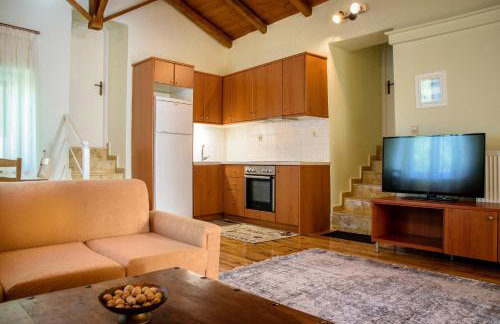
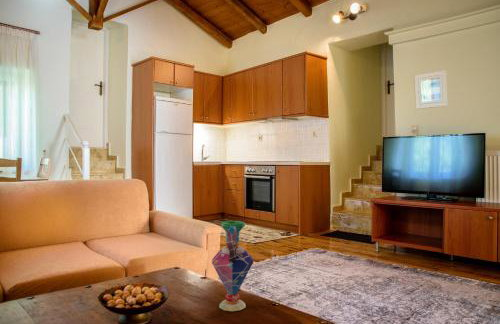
+ vase [211,220,254,312]
